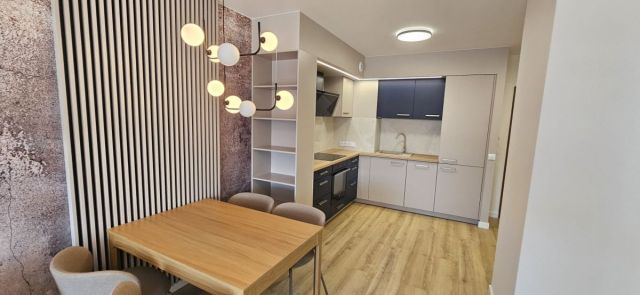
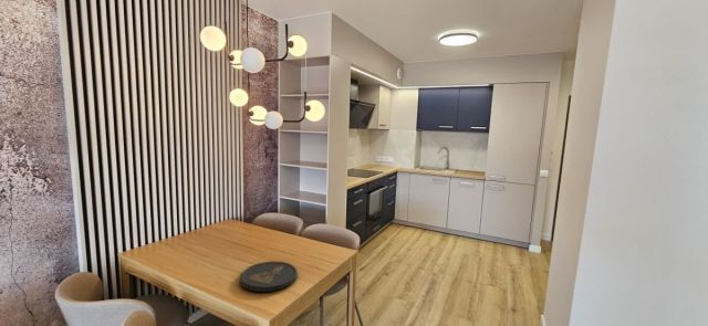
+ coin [239,261,299,293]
